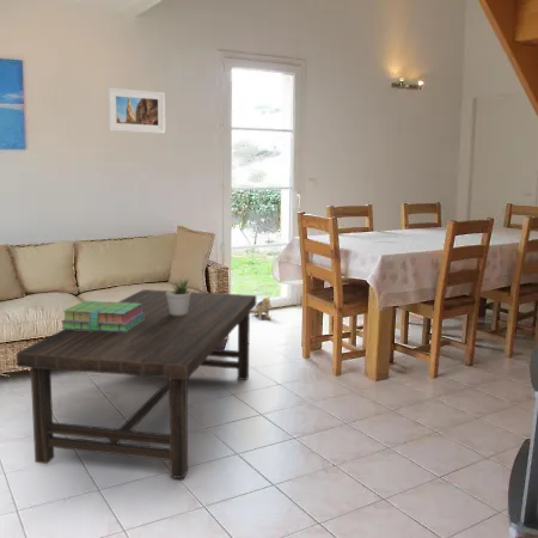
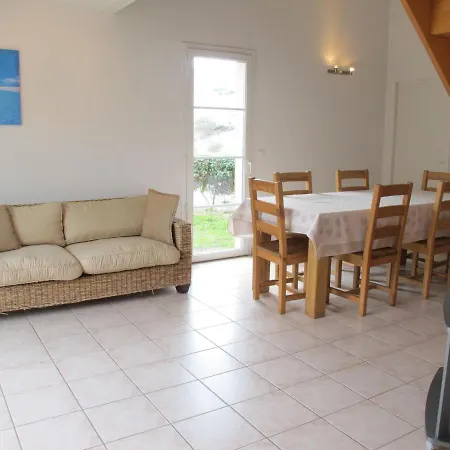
- potted plant [166,276,191,316]
- plush toy [251,294,273,320]
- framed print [106,86,166,134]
- stack of books [60,300,143,332]
- coffee table [16,288,257,479]
